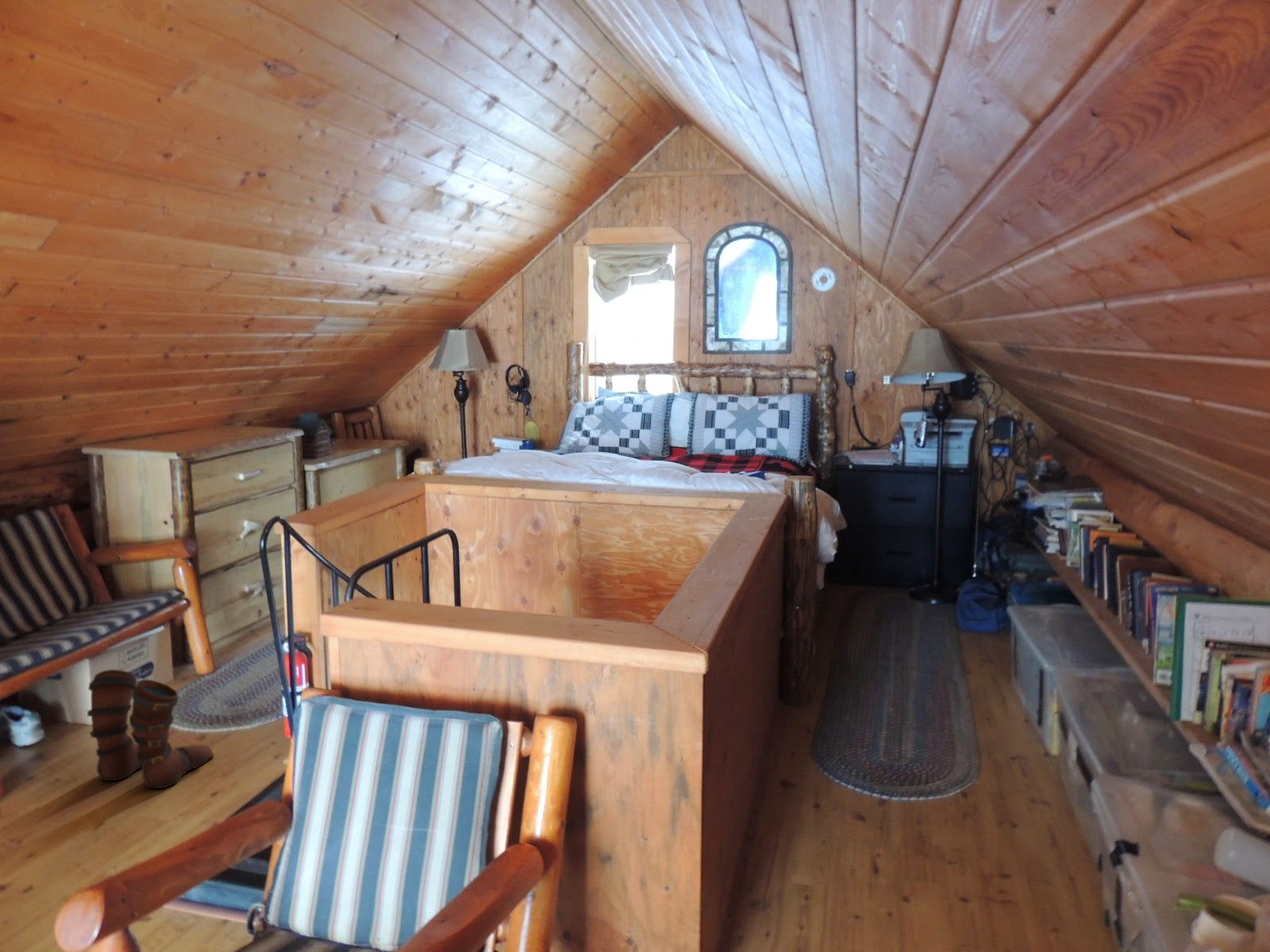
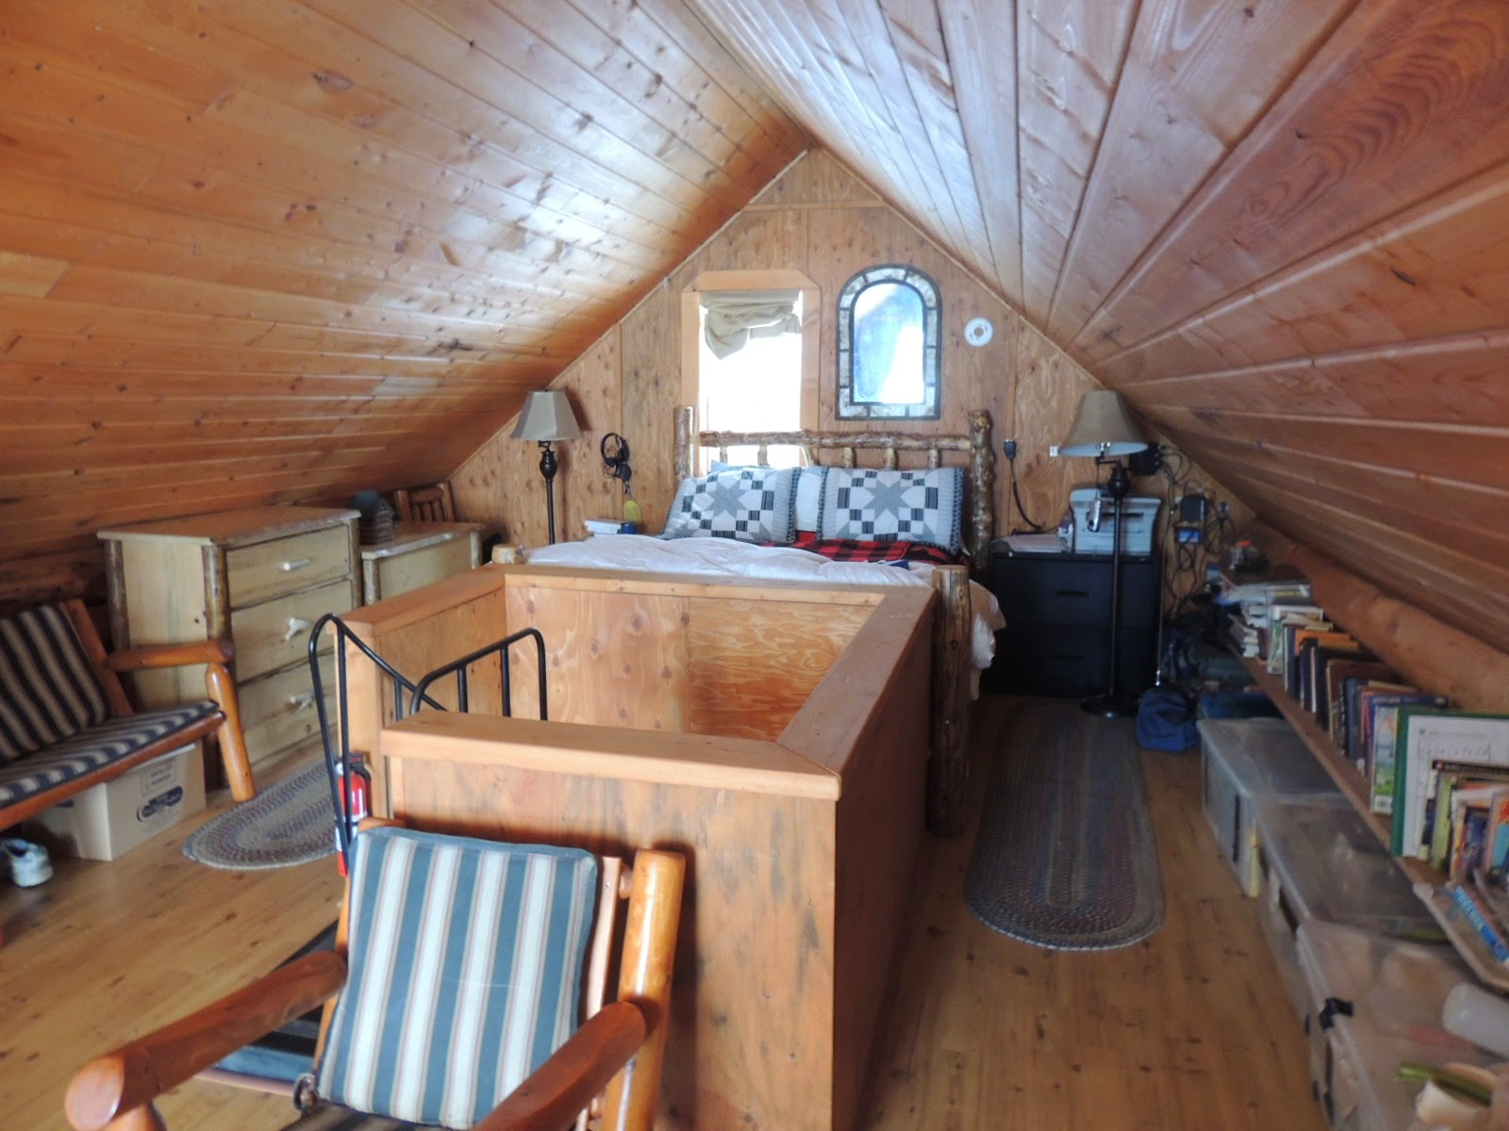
- boots [87,669,214,789]
